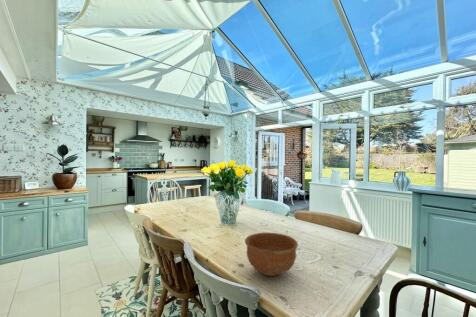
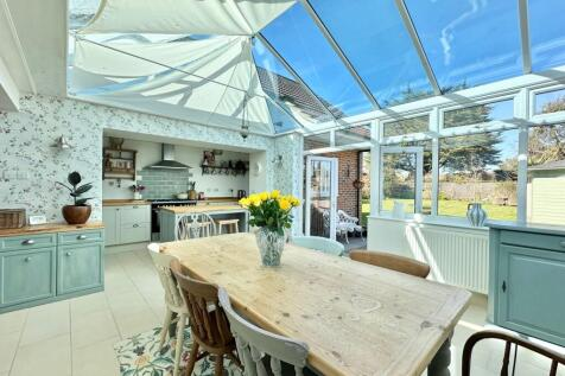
- bowl [244,232,299,277]
